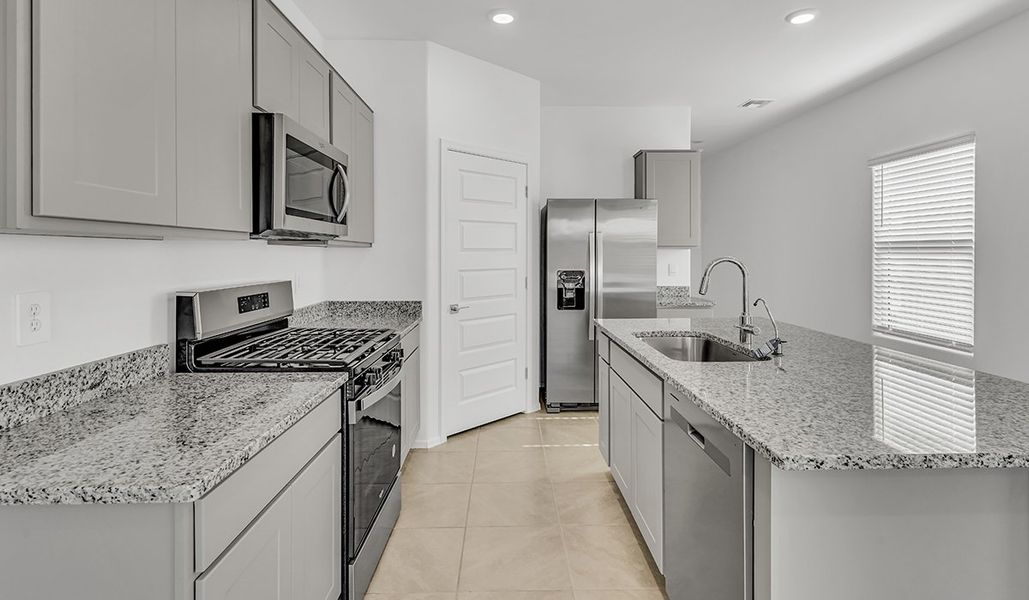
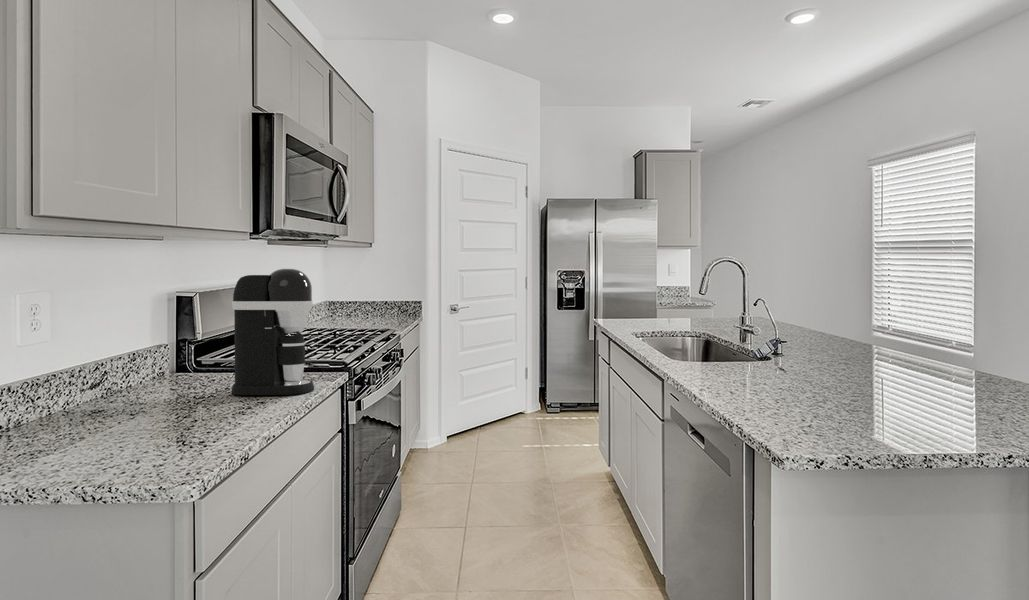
+ coffee maker [230,268,315,396]
